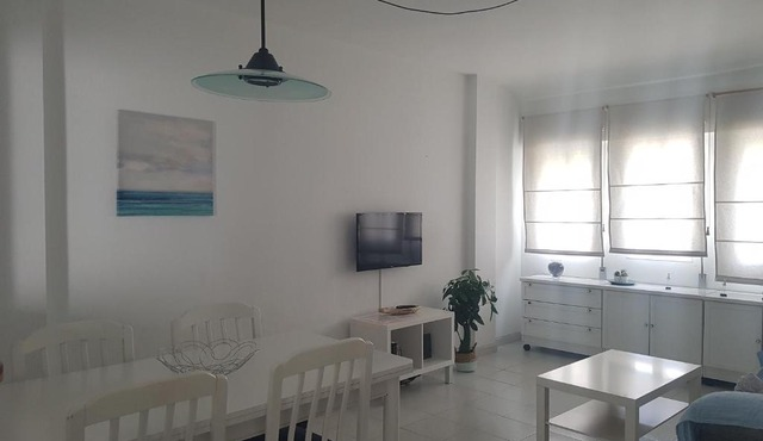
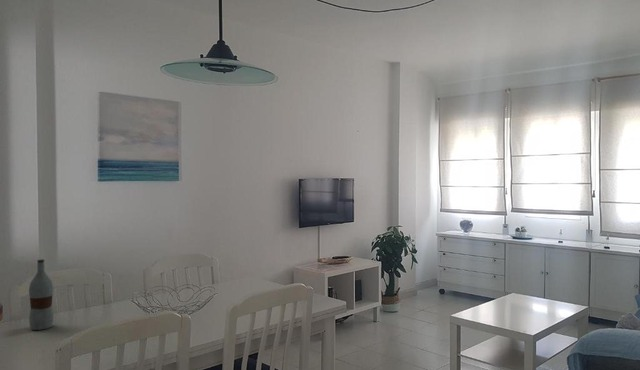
+ bottle [28,258,54,331]
